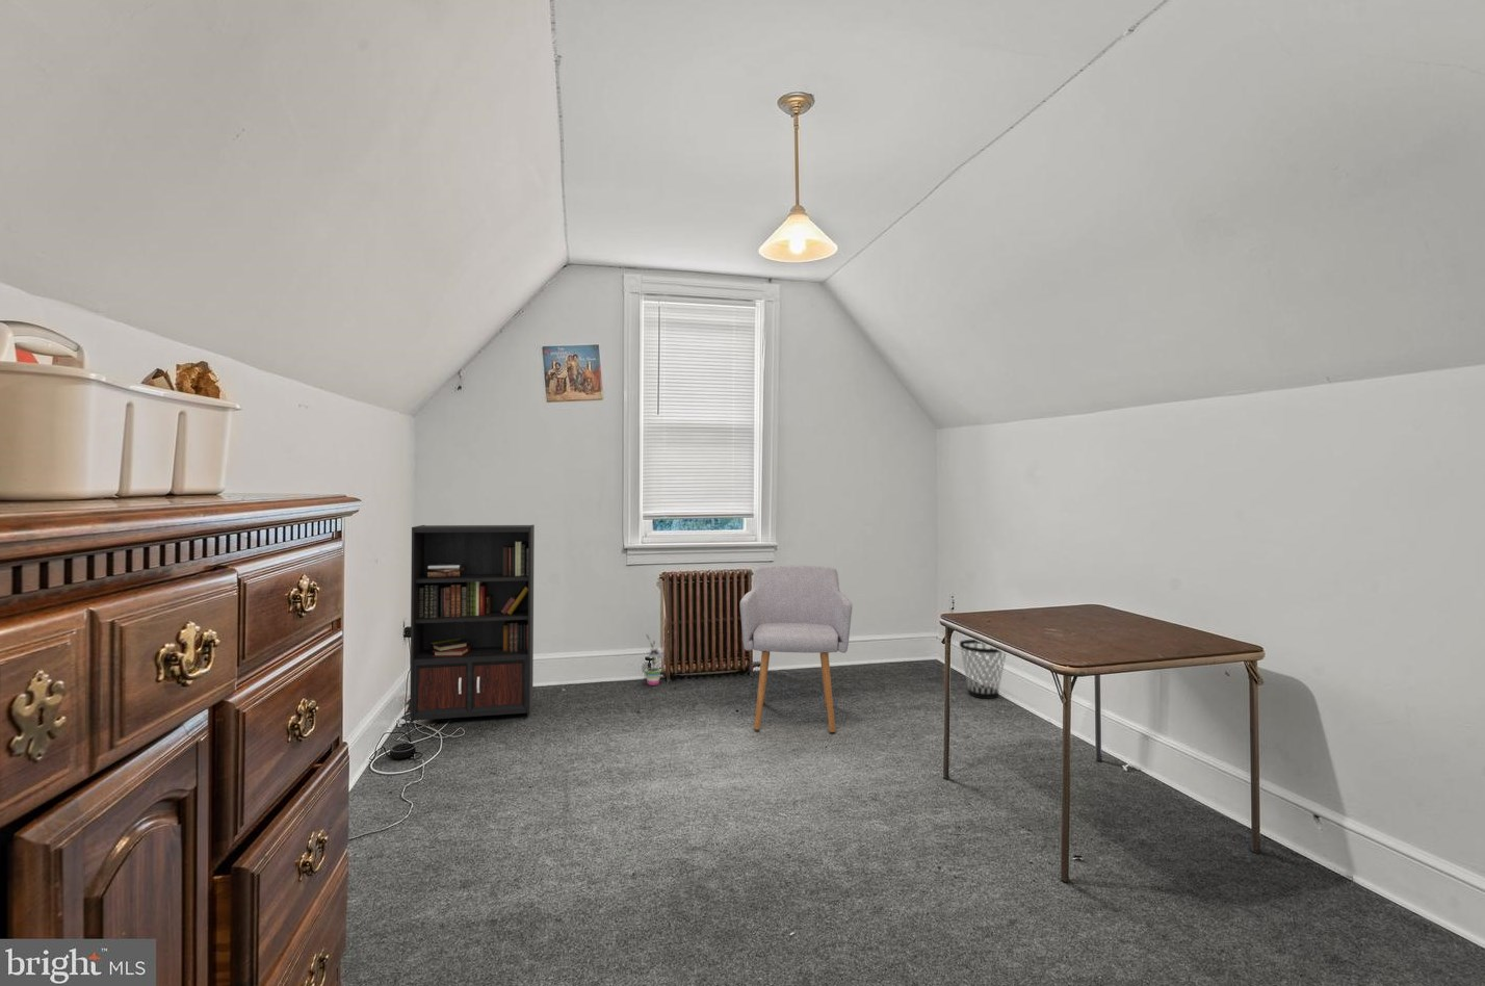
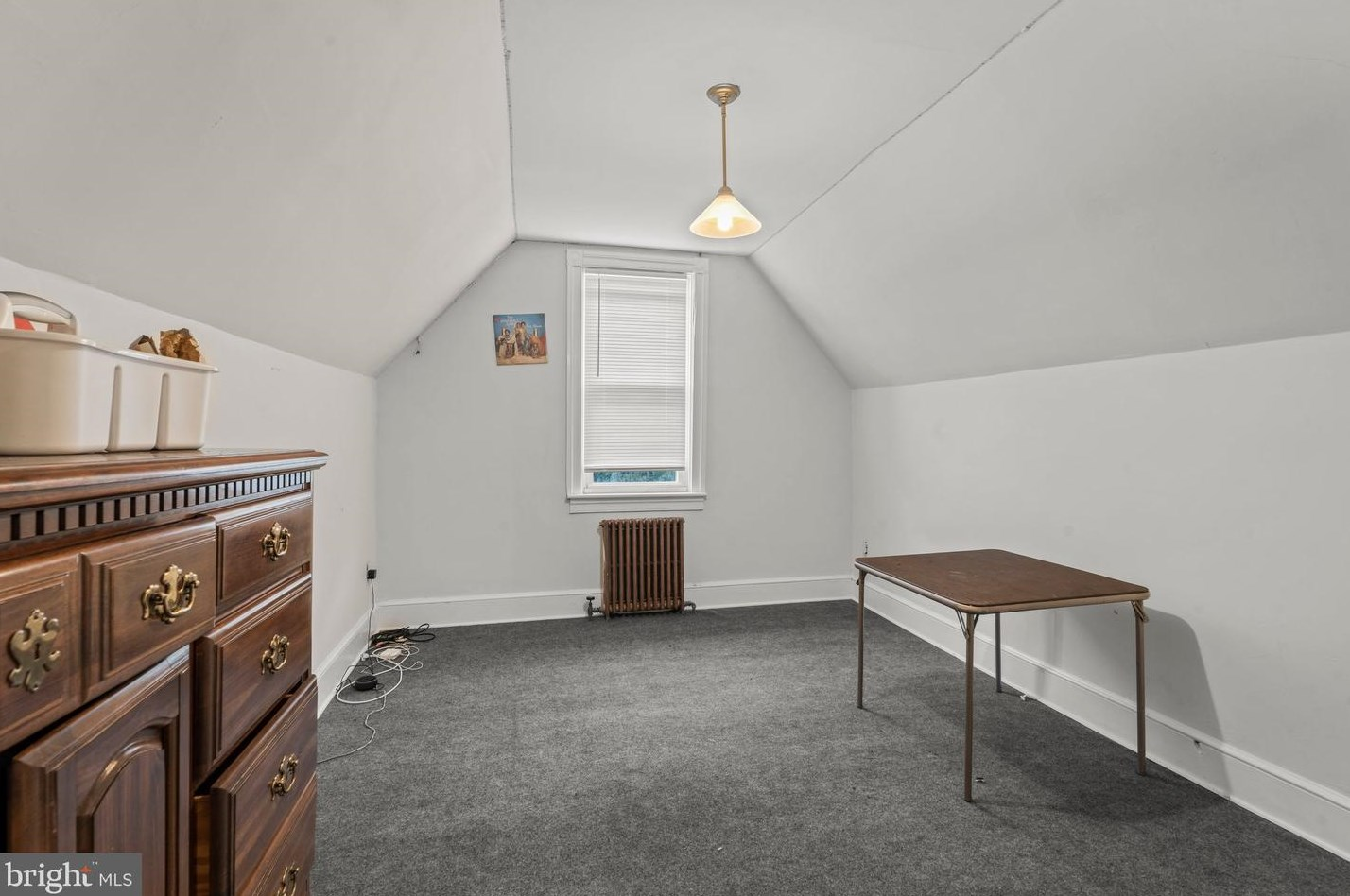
- chair [739,563,853,734]
- wastebasket [959,638,1007,700]
- potted plant [644,634,666,687]
- bookcase [409,524,565,724]
